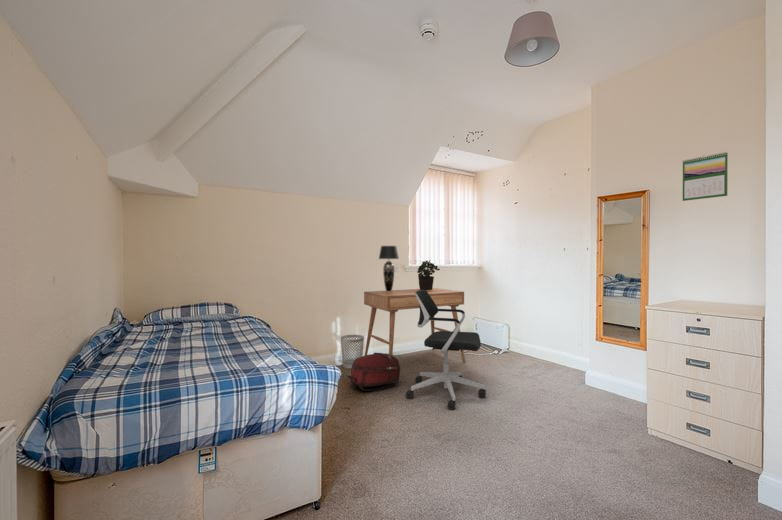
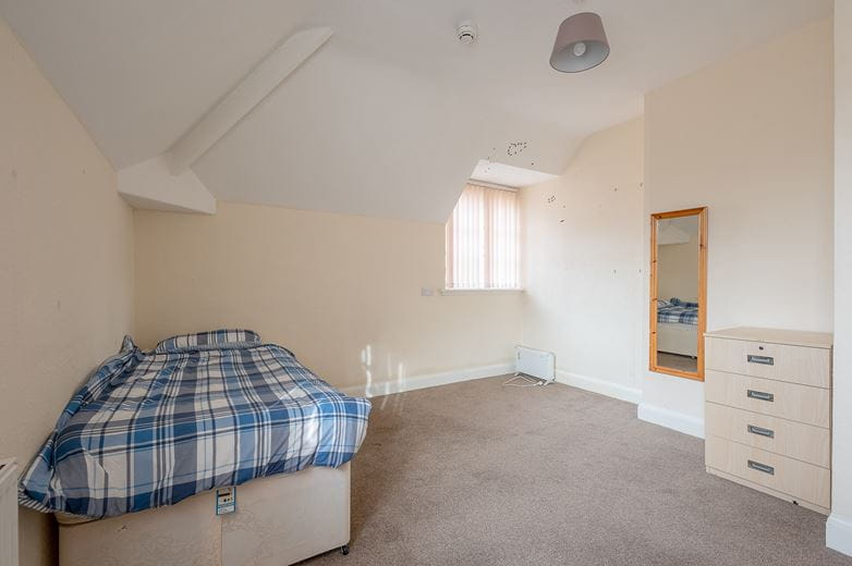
- wastebasket [340,334,365,369]
- backpack [347,352,401,392]
- potted plant [416,259,441,290]
- calendar [682,151,729,202]
- desk [363,287,466,363]
- table lamp [378,245,400,292]
- office chair [405,290,487,410]
